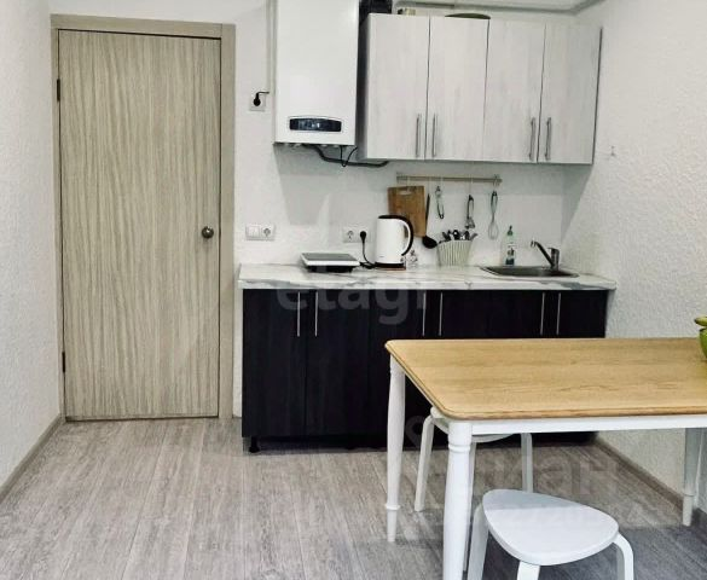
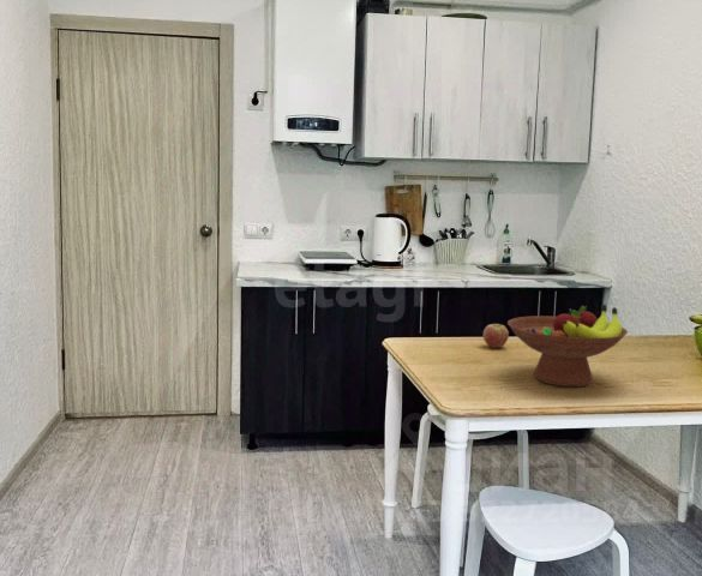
+ fruit bowl [506,304,629,388]
+ fruit [481,323,510,349]
